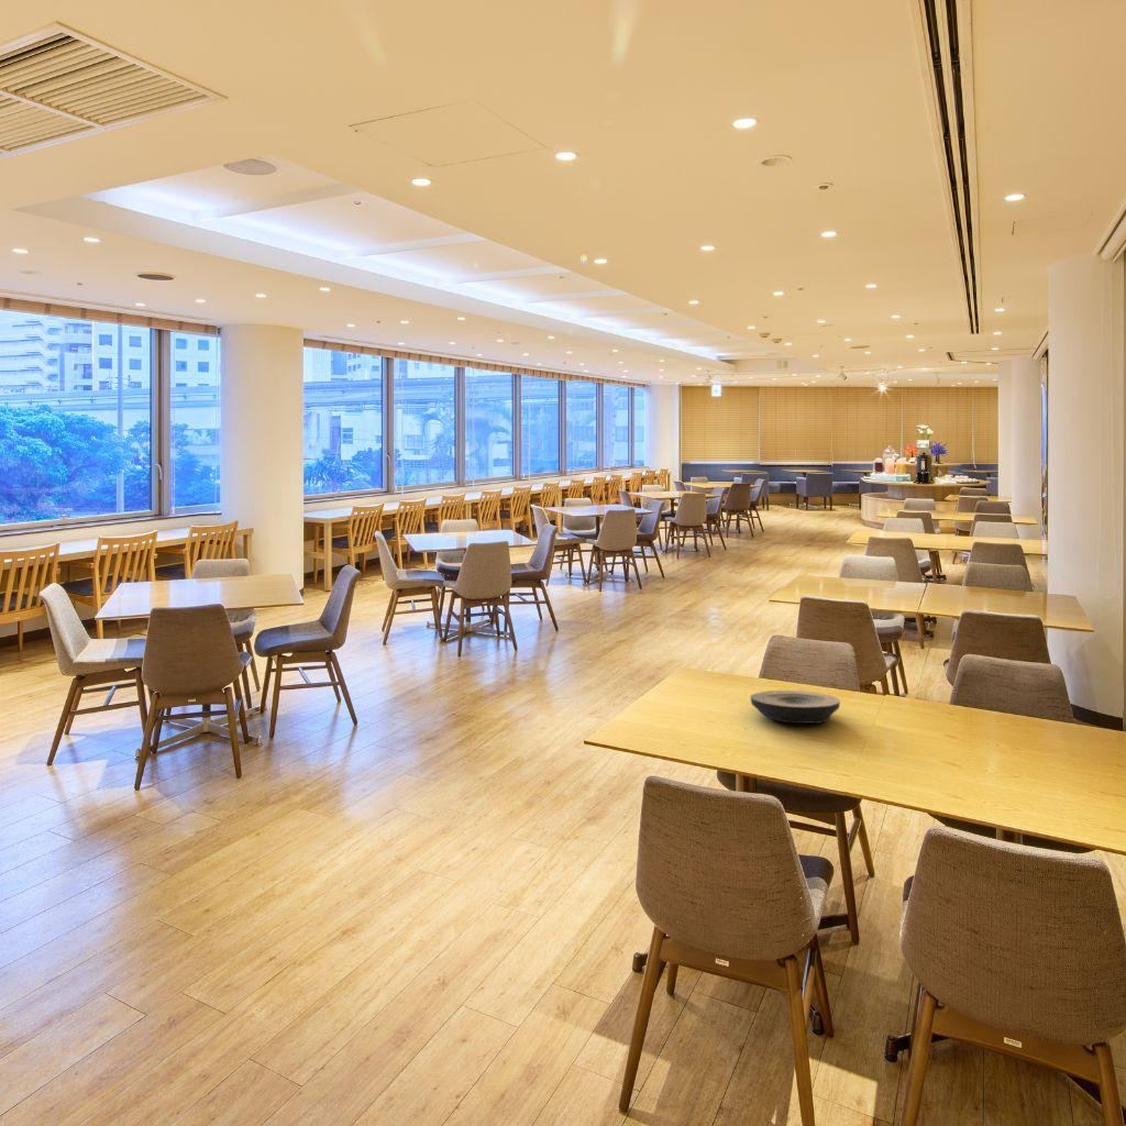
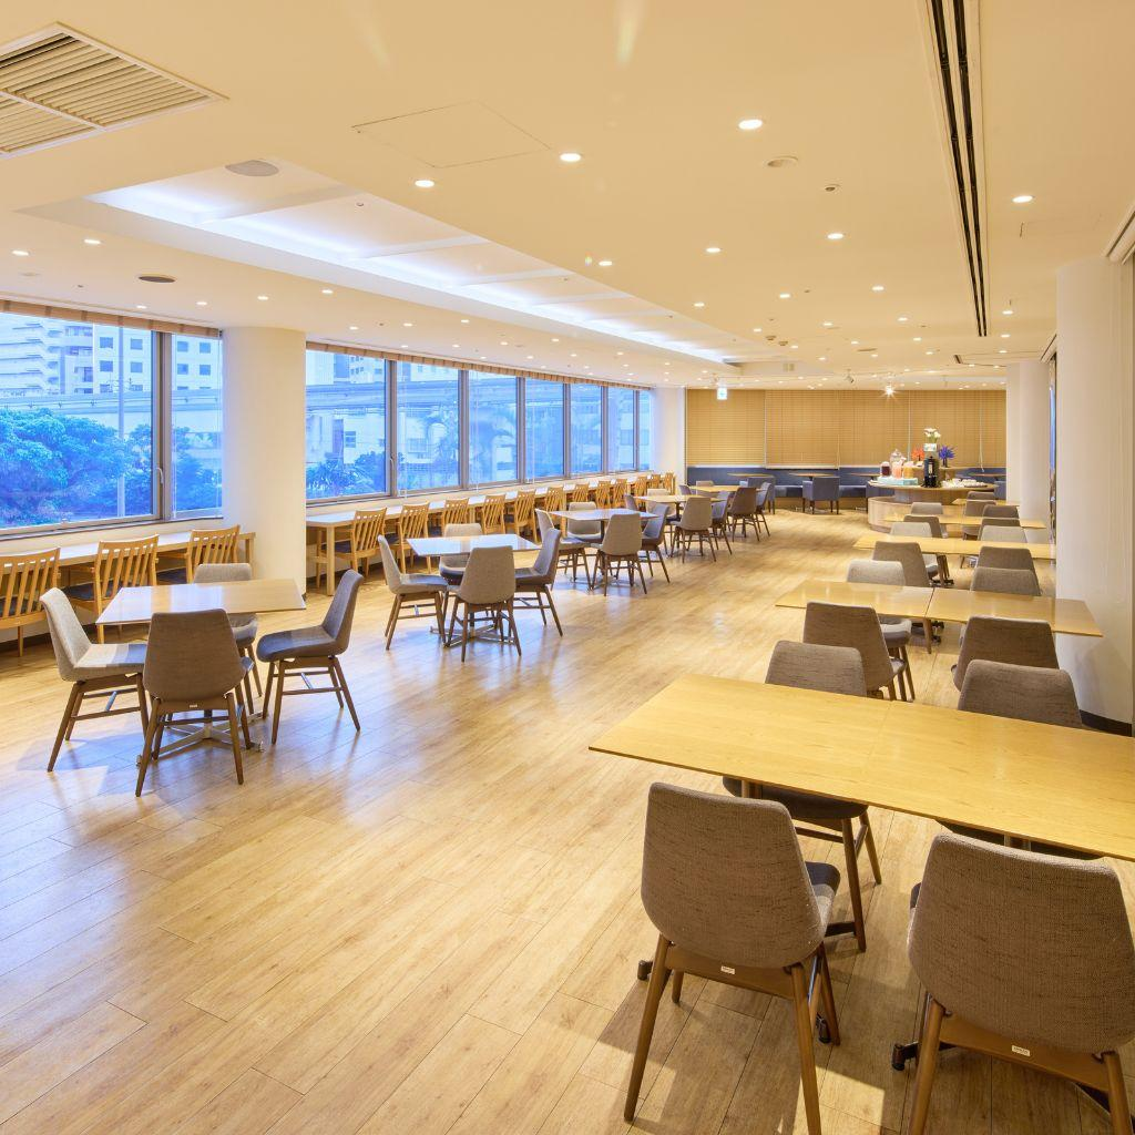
- plate [749,689,841,725]
